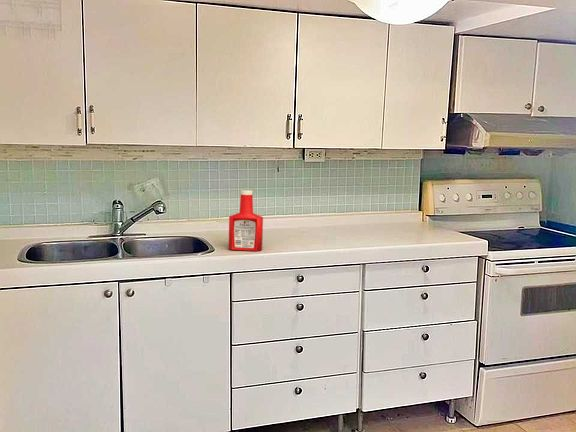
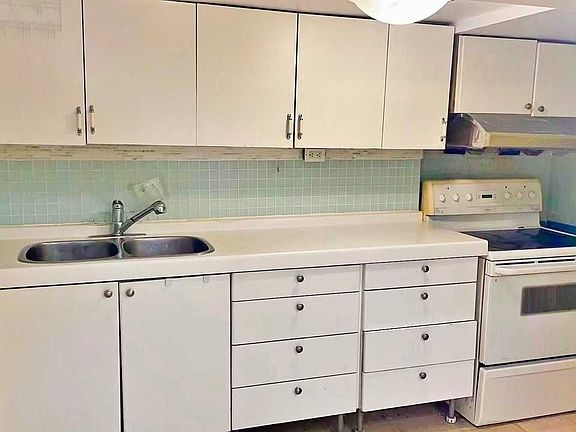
- soap bottle [228,189,264,252]
